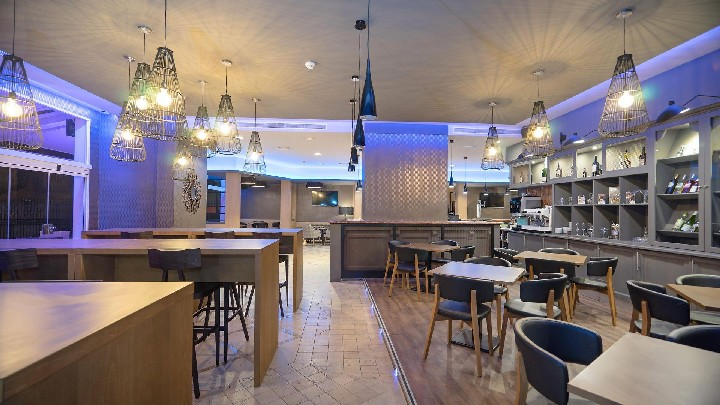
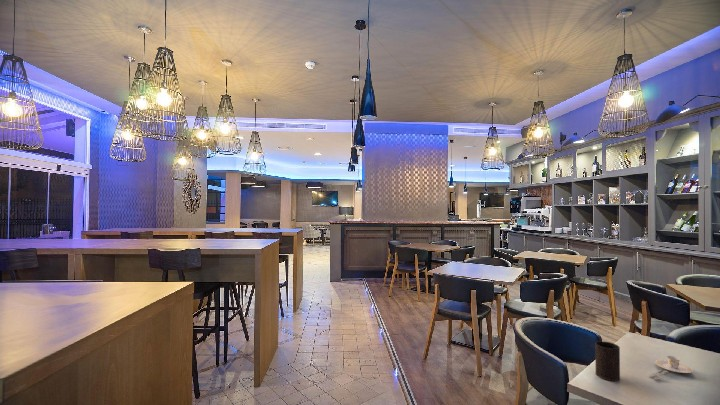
+ cup [594,340,621,382]
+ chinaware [648,355,694,381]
